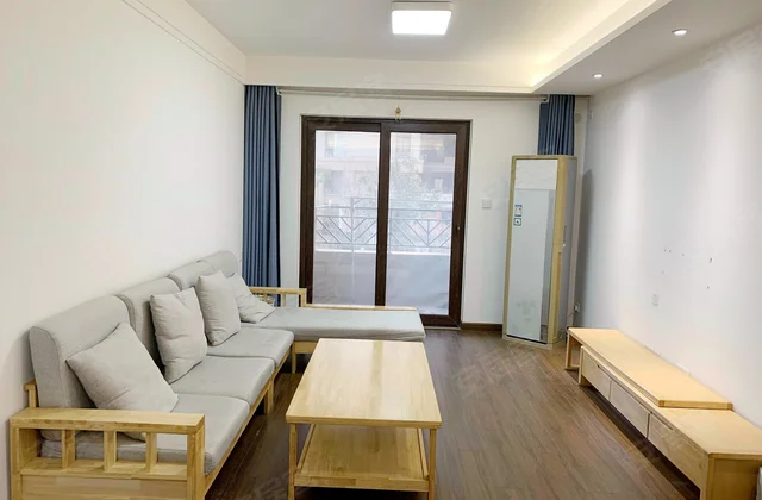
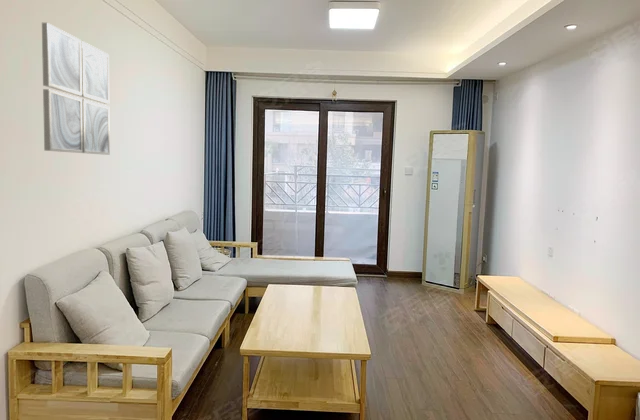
+ wall art [41,22,111,156]
